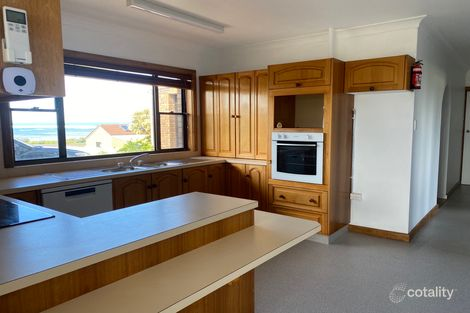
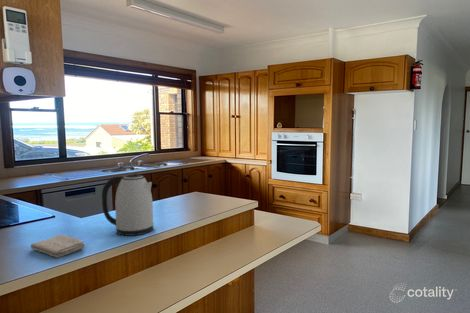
+ kettle [101,173,155,237]
+ washcloth [29,234,86,259]
